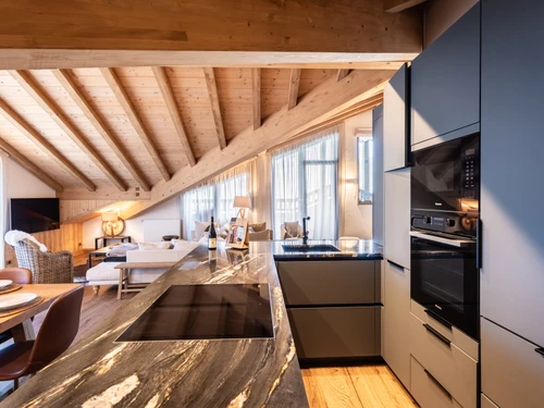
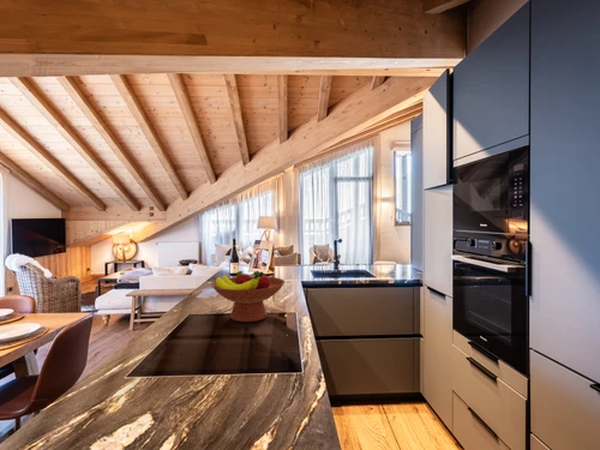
+ fruit bowl [210,270,287,323]
